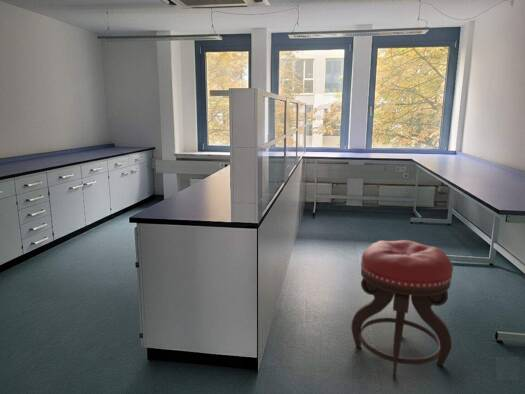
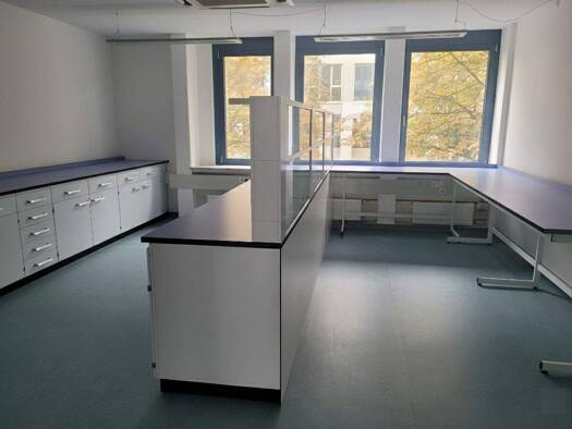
- stool [350,239,454,381]
